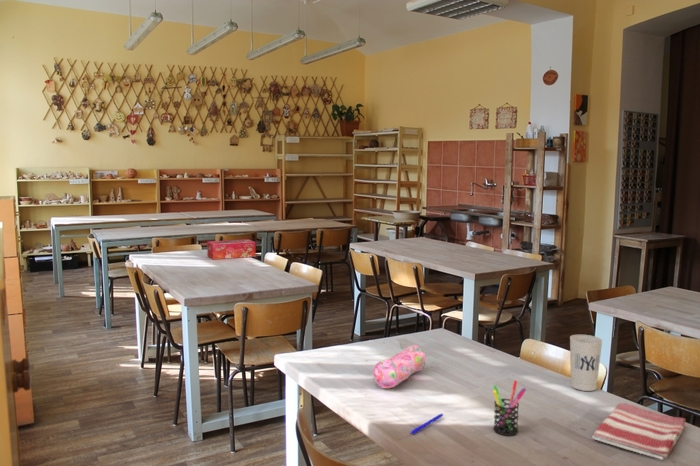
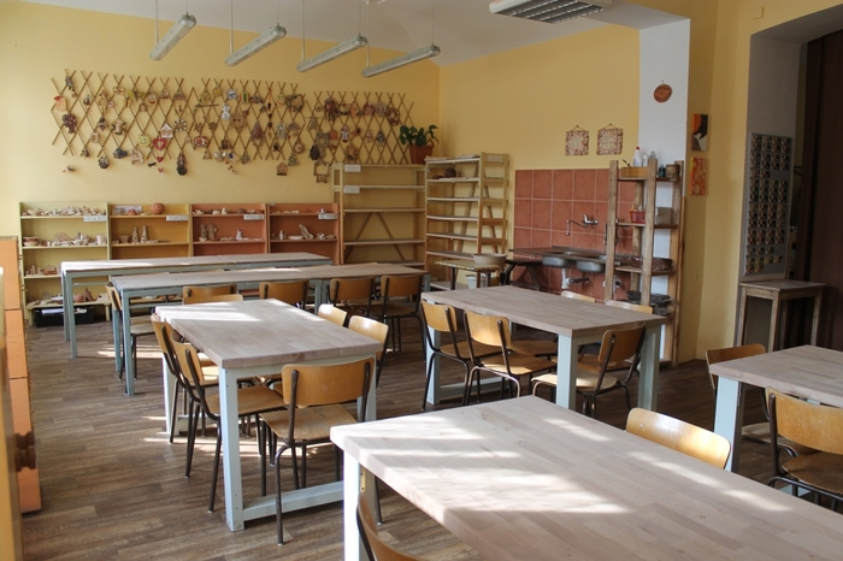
- dish towel [591,402,687,461]
- pen holder [492,380,527,436]
- tissue box [206,238,256,260]
- cup [569,334,603,392]
- pencil case [372,344,426,389]
- pen [409,413,444,435]
